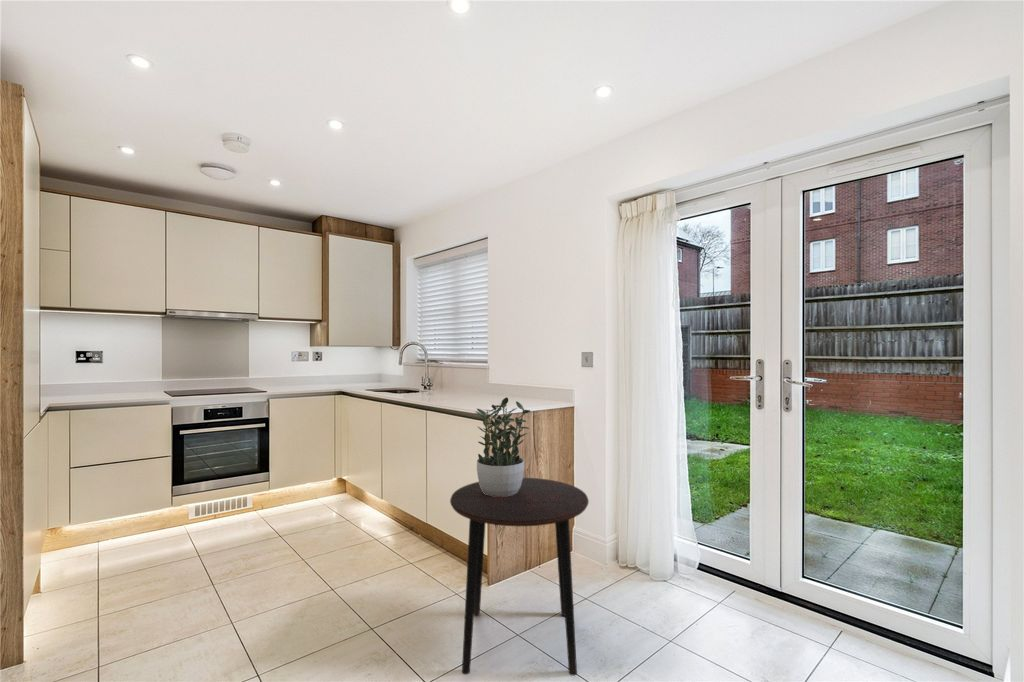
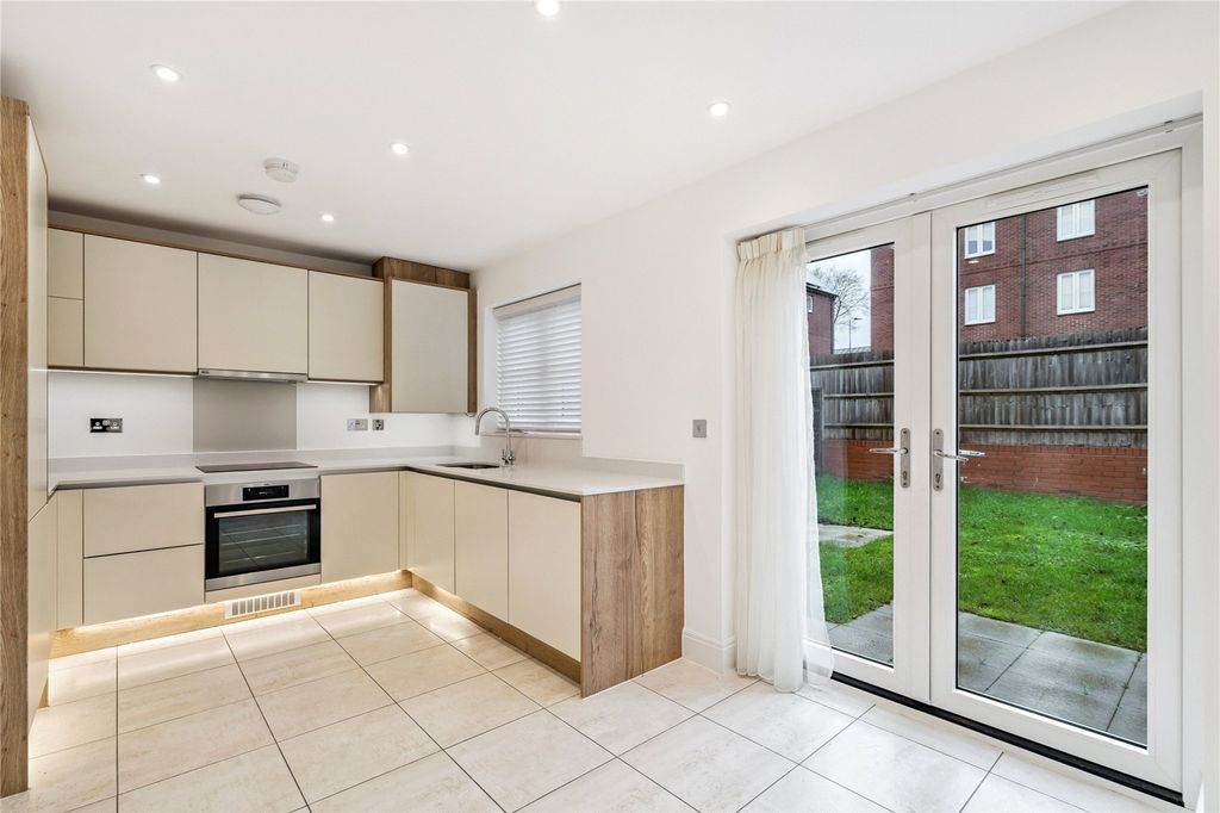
- side table [449,477,590,676]
- potted plant [474,396,531,496]
